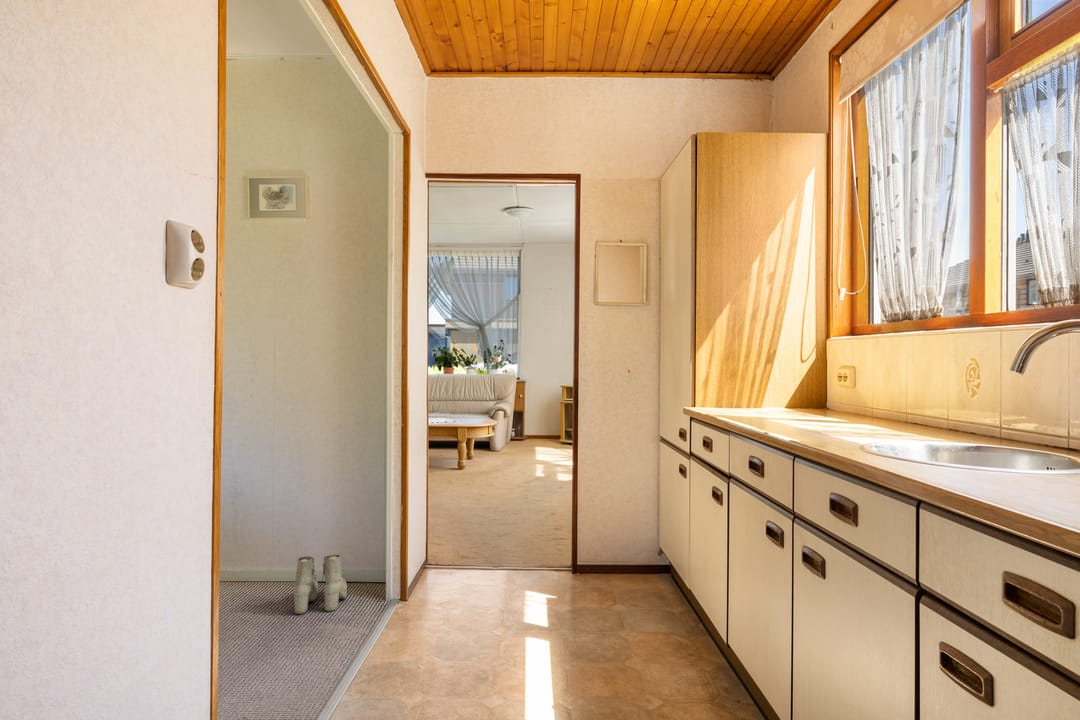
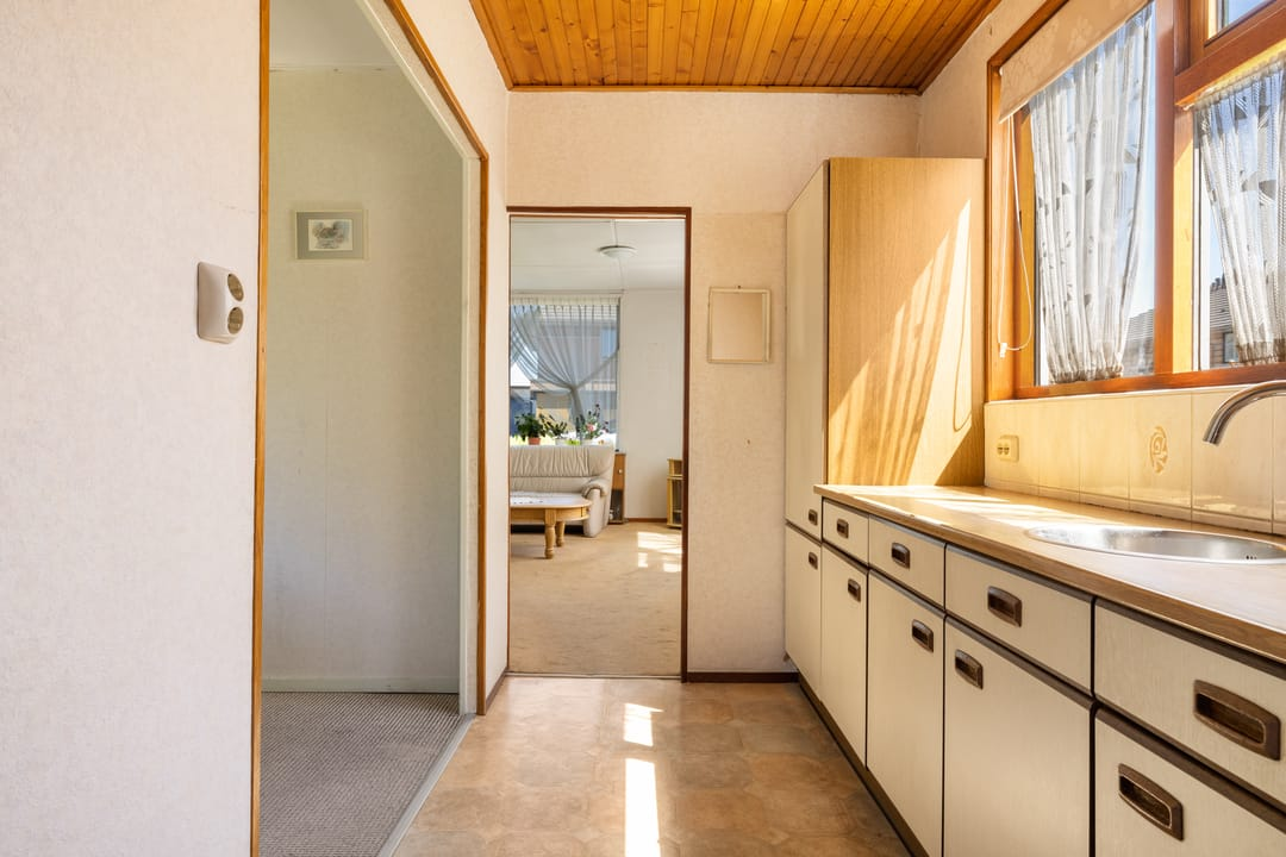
- boots [293,554,348,615]
